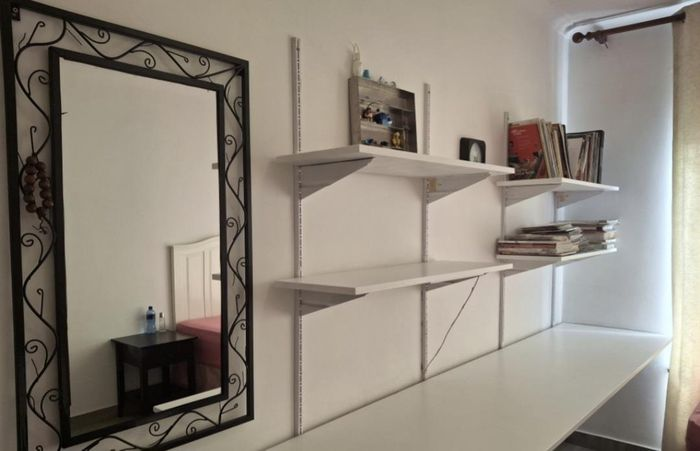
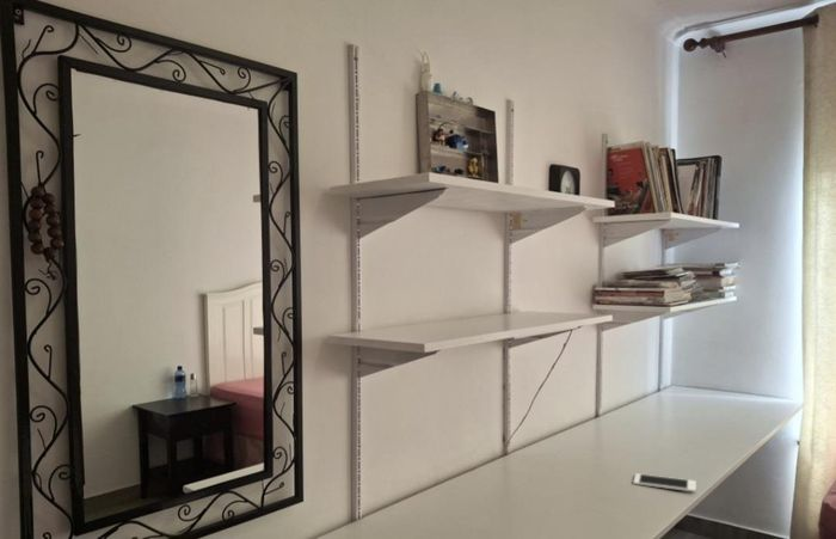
+ cell phone [632,472,697,494]
